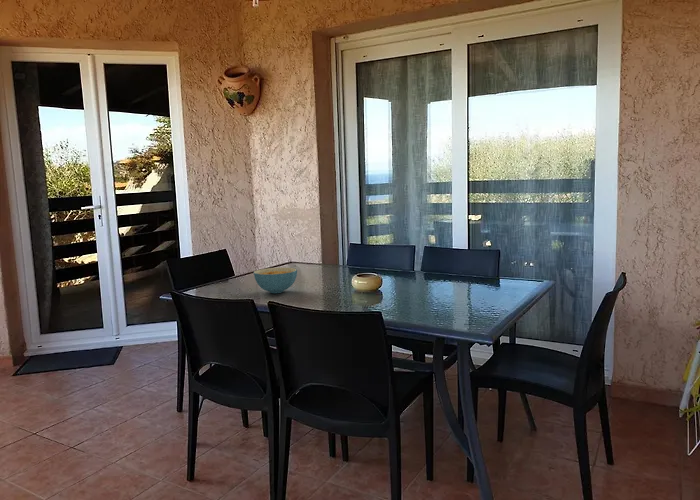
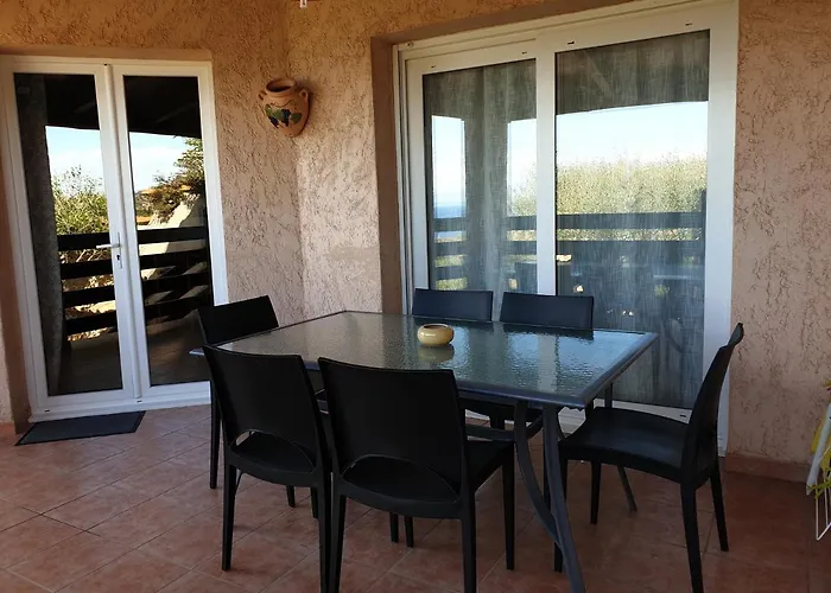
- cereal bowl [253,267,298,294]
